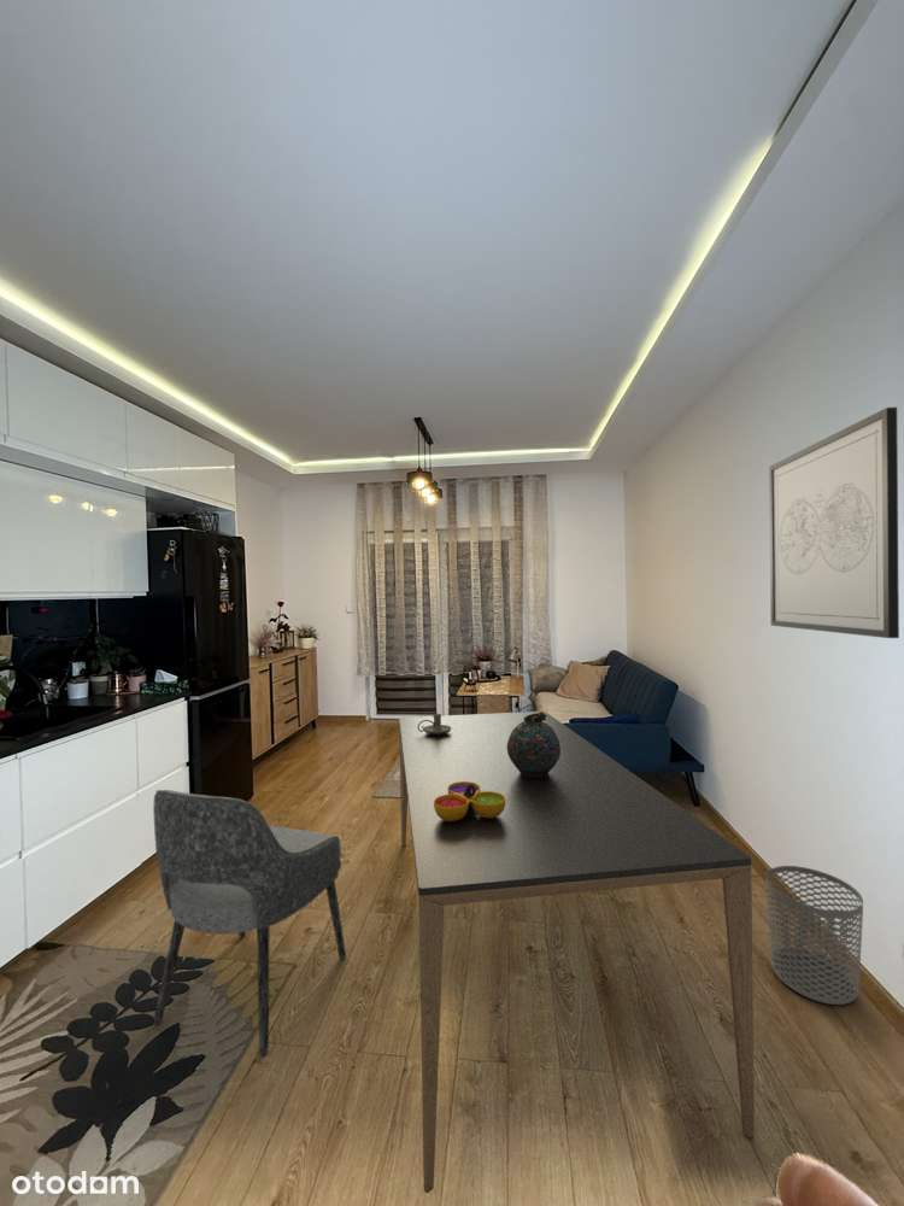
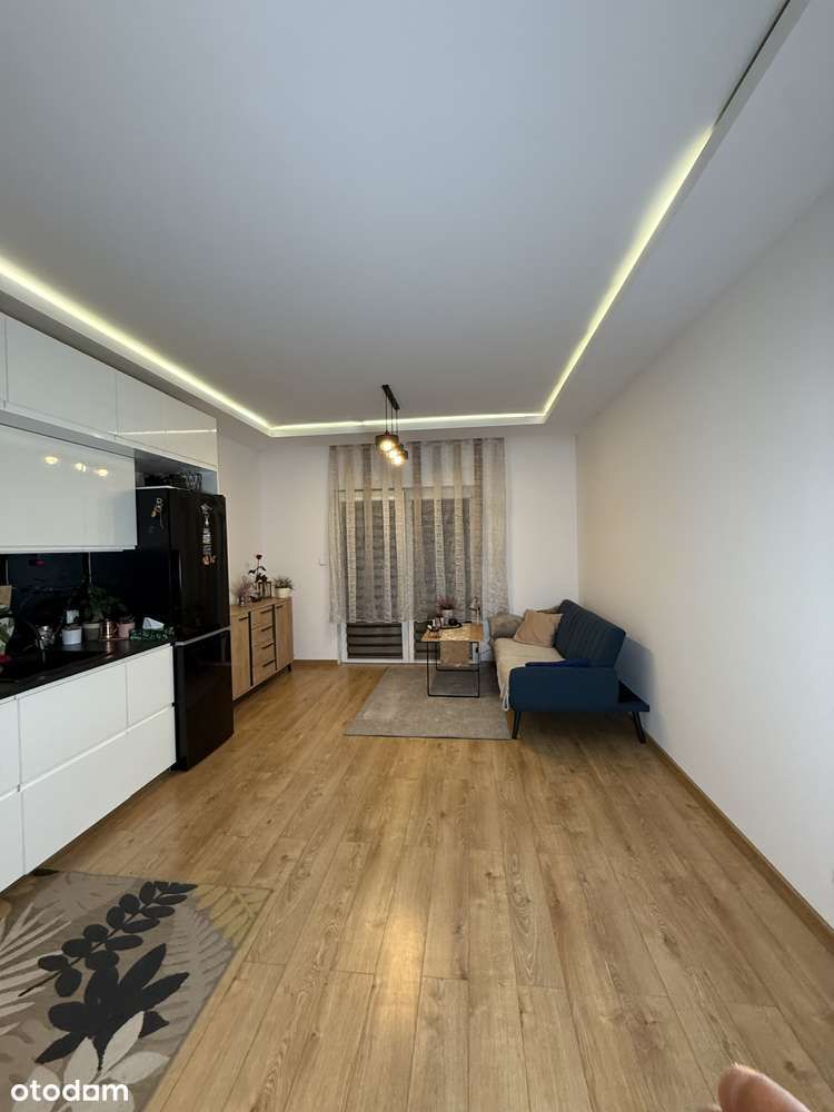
- wall art [768,406,900,639]
- decorative bowl [434,781,505,821]
- waste bin [764,865,864,1006]
- dining table [398,710,756,1195]
- snuff bottle [507,710,560,778]
- candle holder [418,713,451,734]
- dining chair [152,789,347,1056]
